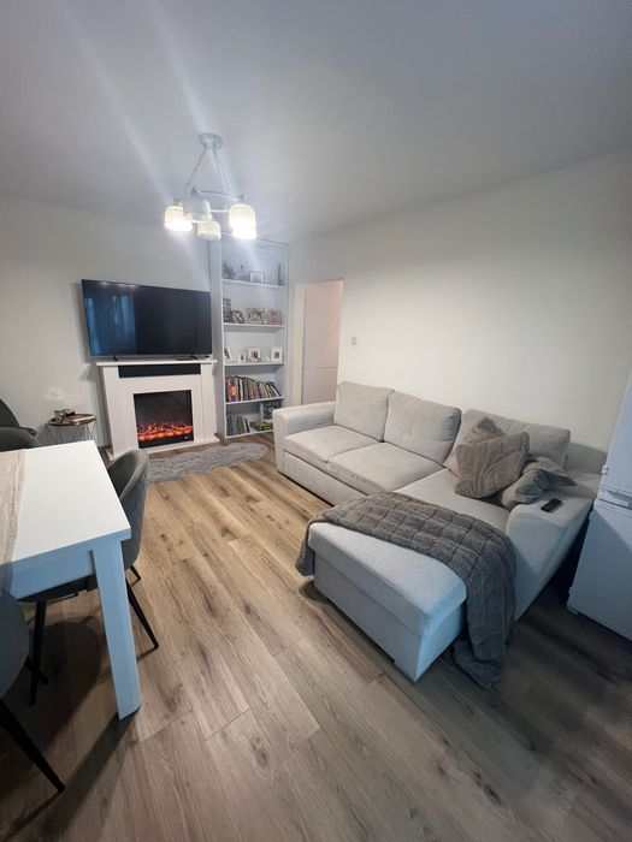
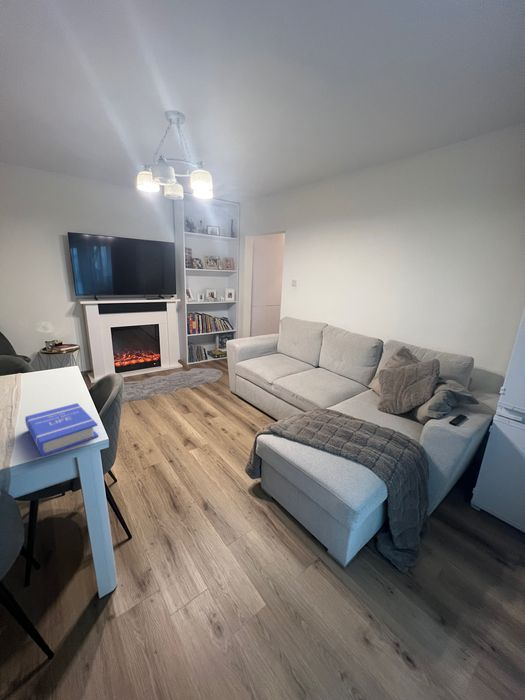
+ book [24,402,99,457]
